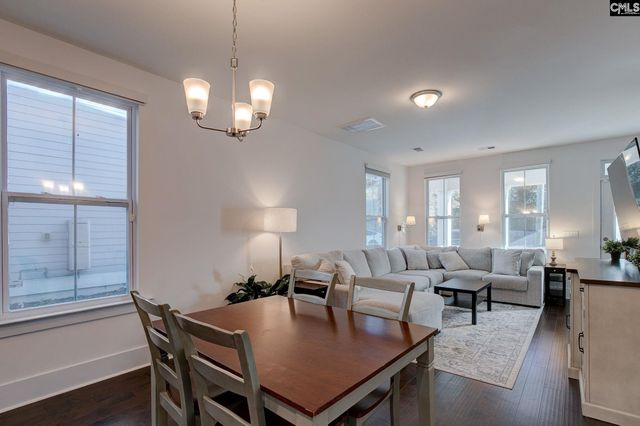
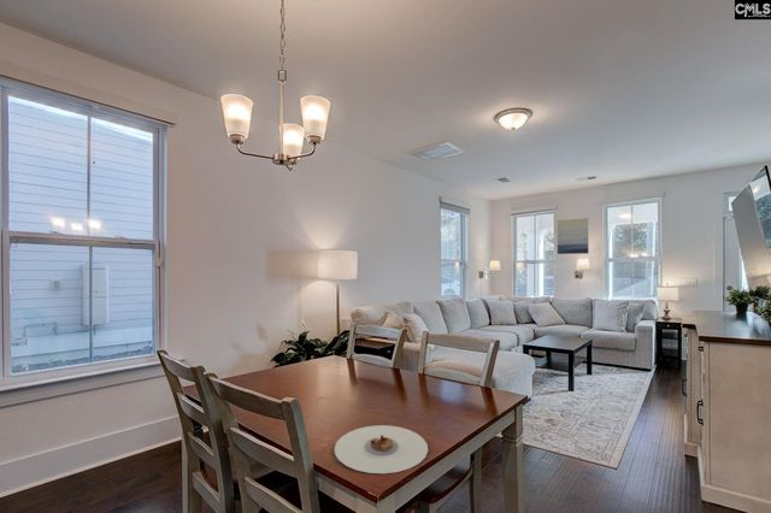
+ plate [334,424,429,474]
+ wall art [557,217,589,255]
